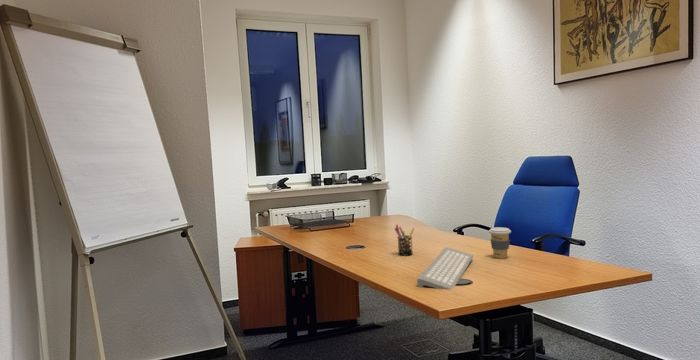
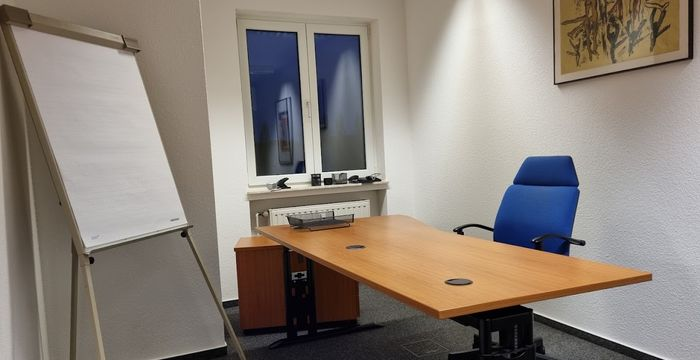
- coffee cup [488,226,512,259]
- computer keyboard [416,246,474,291]
- pen holder [394,224,416,257]
